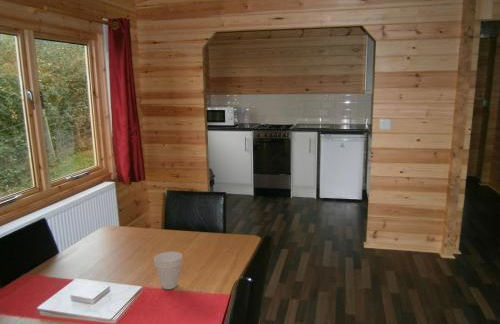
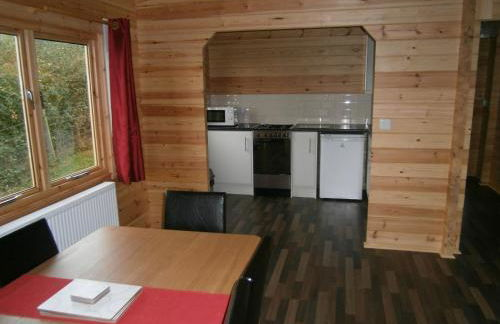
- cup [153,251,184,290]
